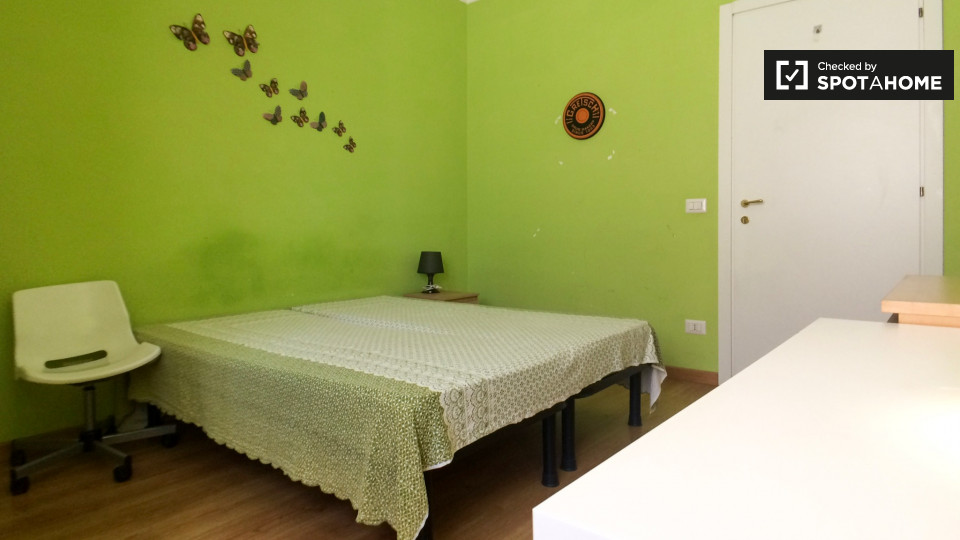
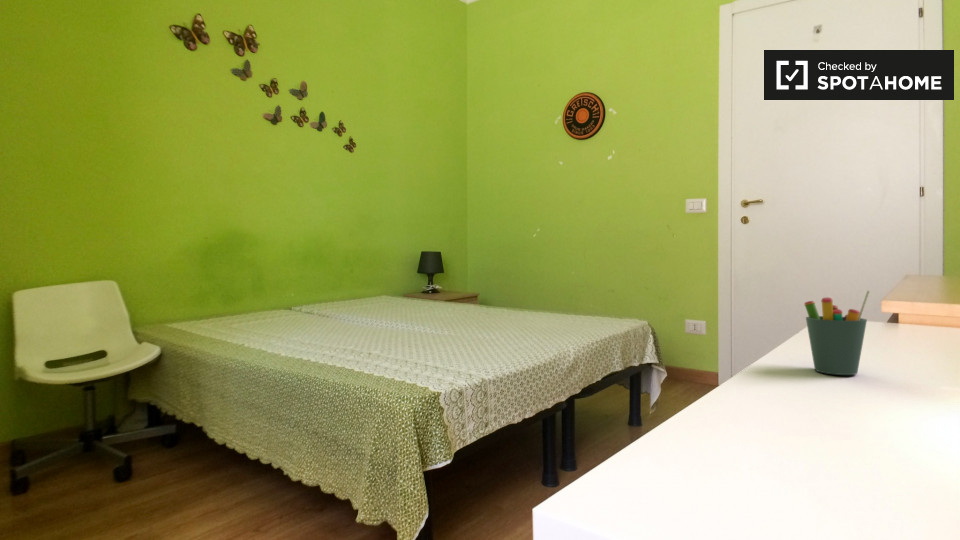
+ pen holder [803,289,871,376]
